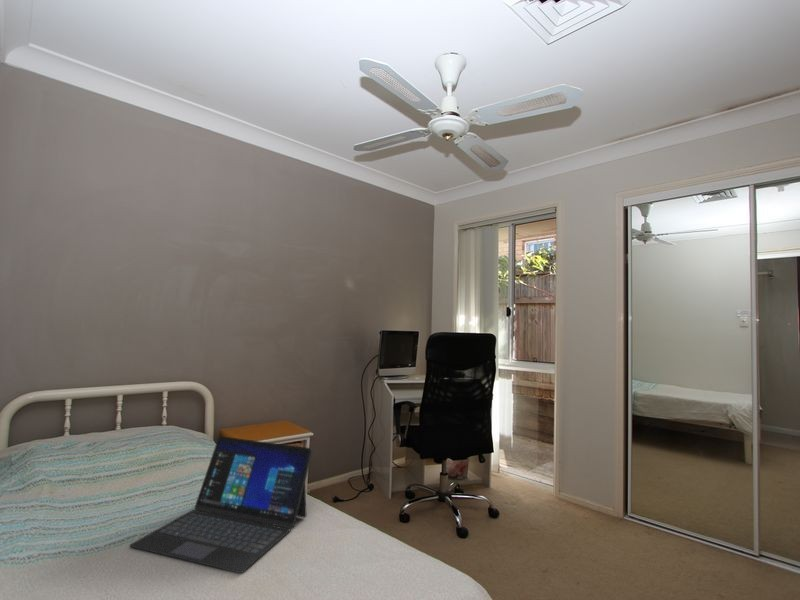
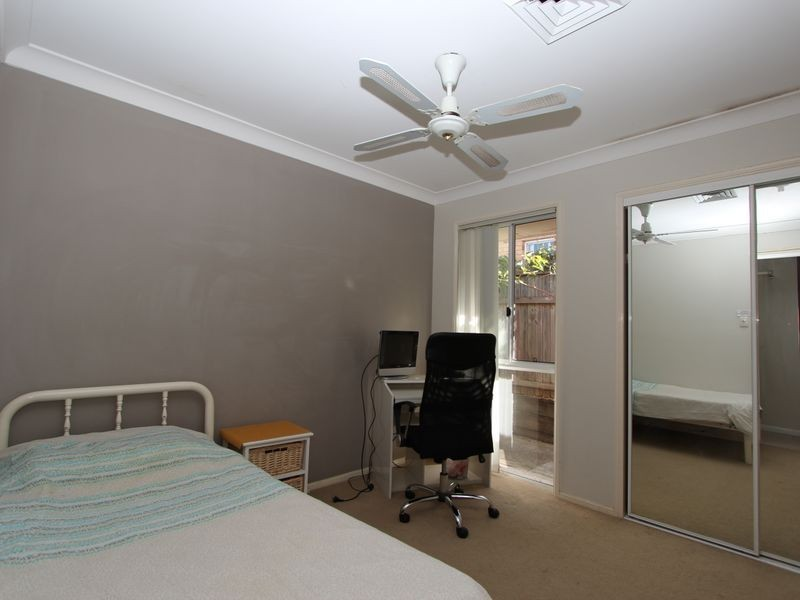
- laptop [128,435,314,574]
